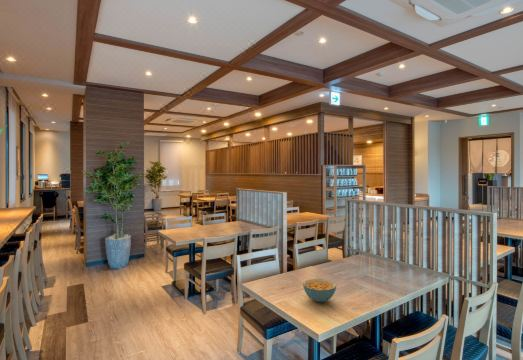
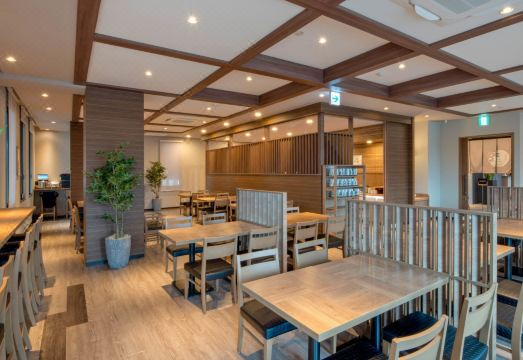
- cereal bowl [302,278,337,303]
